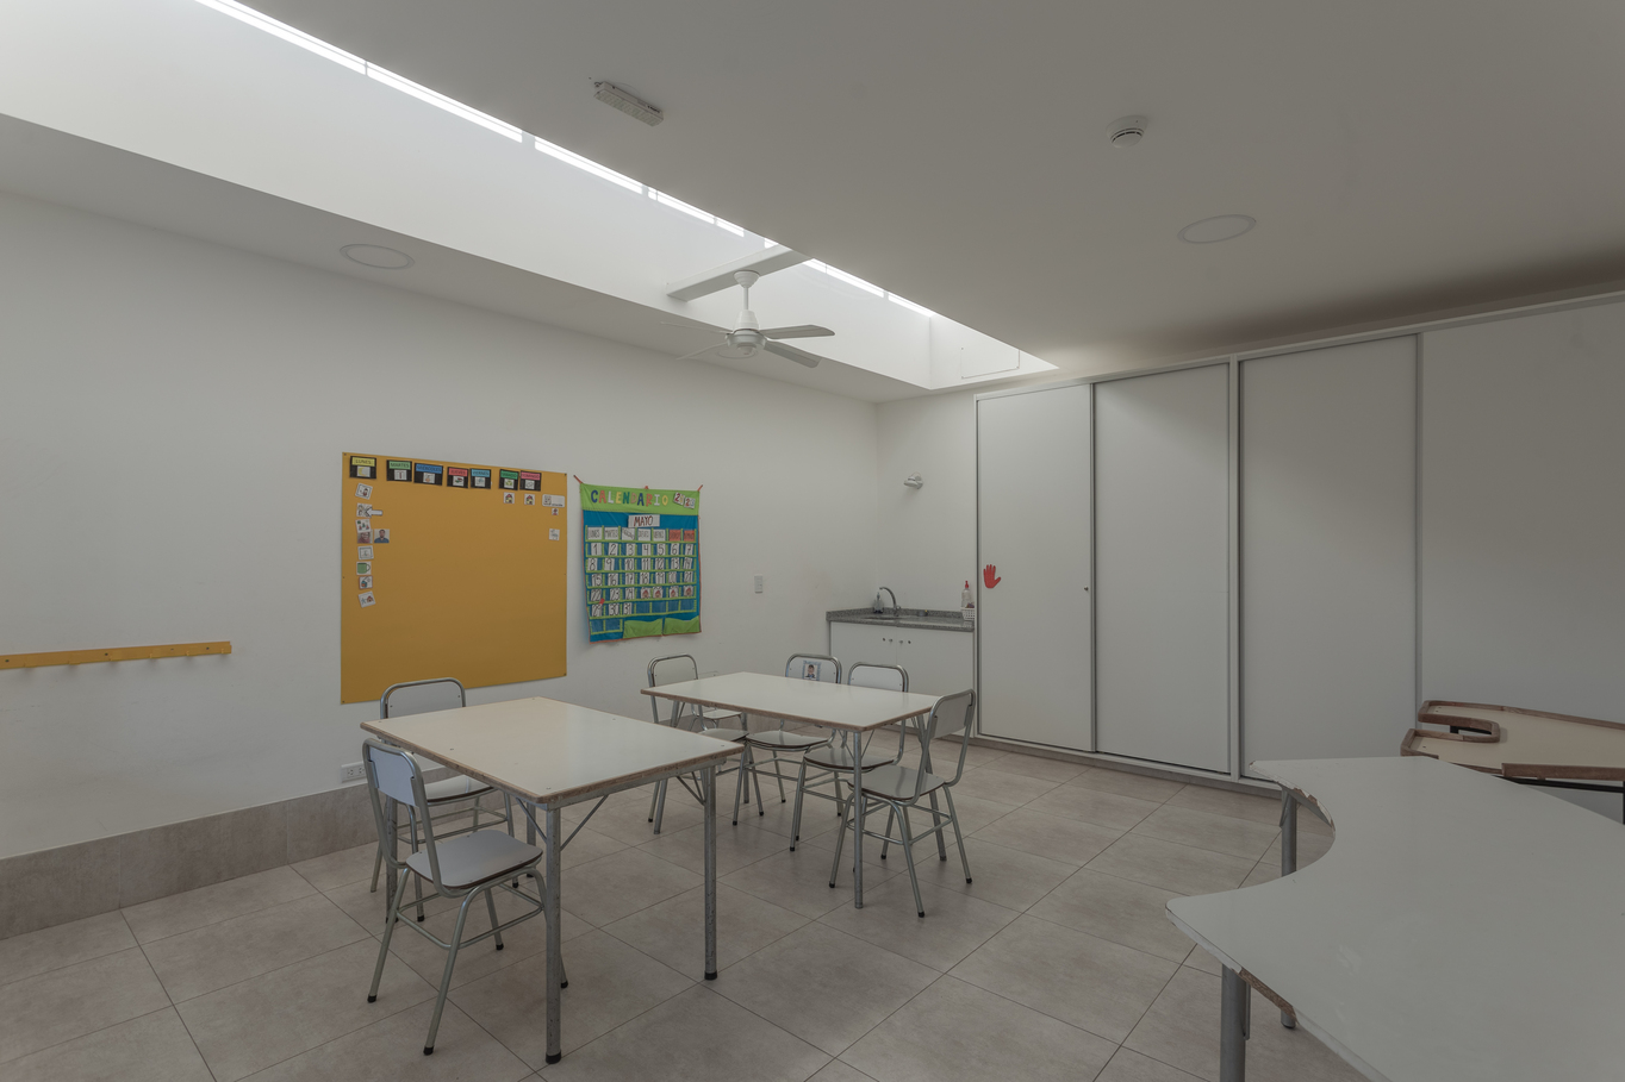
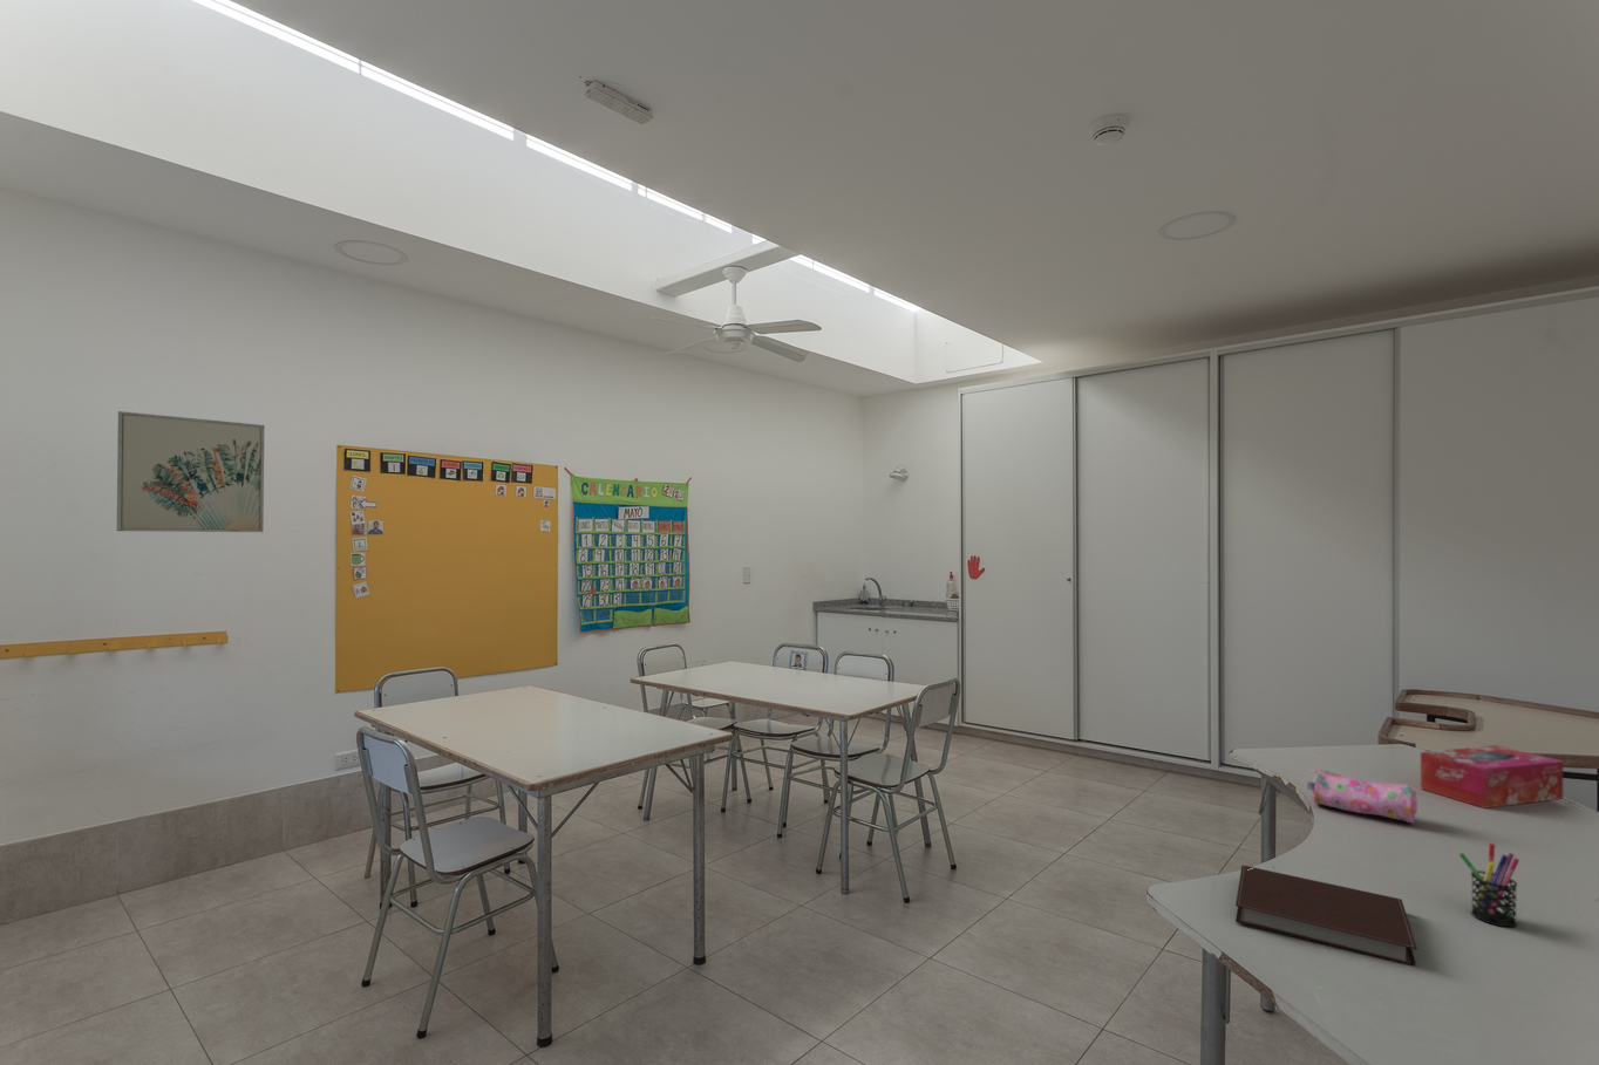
+ notebook [1234,863,1418,968]
+ tissue box [1419,744,1563,809]
+ wall art [117,410,265,532]
+ pen holder [1458,843,1521,928]
+ pencil case [1305,769,1418,825]
